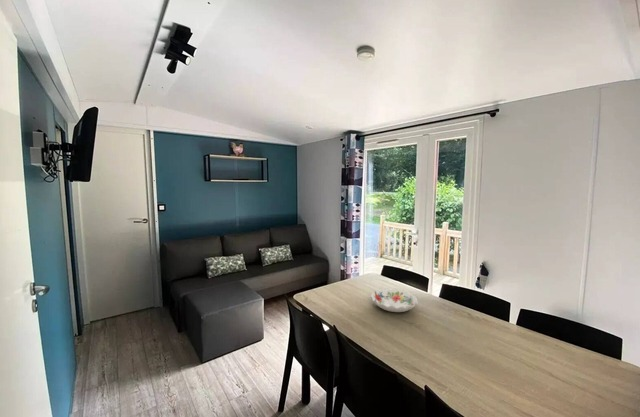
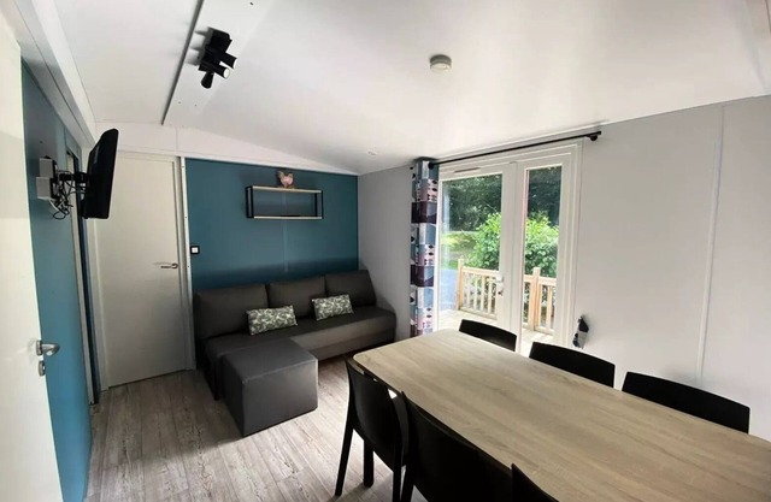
- decorative bowl [370,287,419,313]
